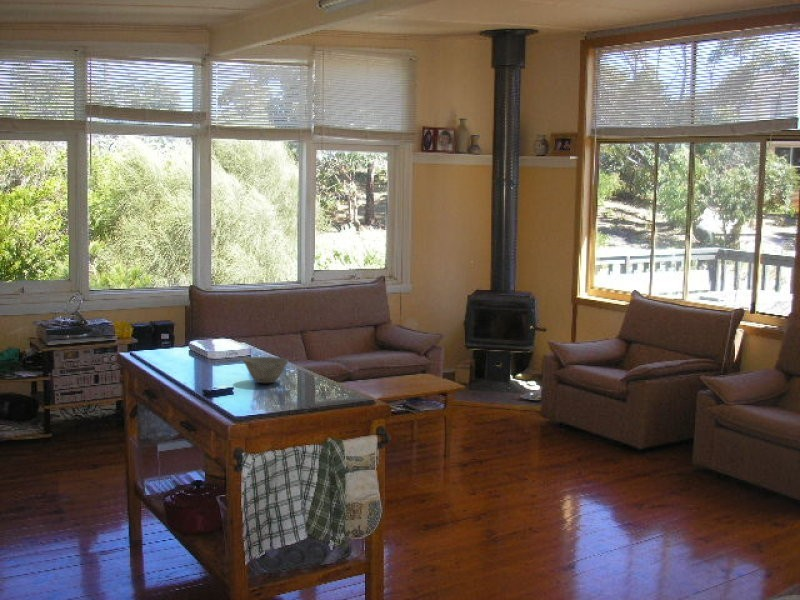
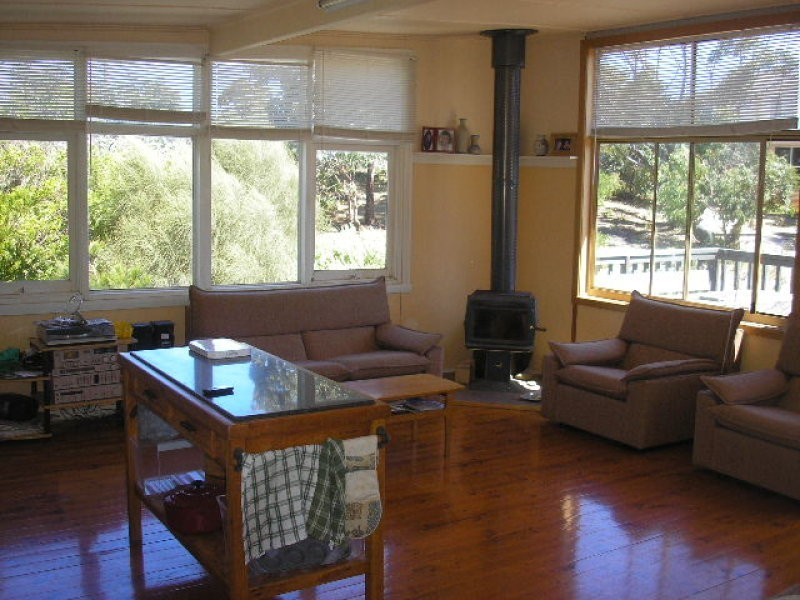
- bowl [242,356,289,384]
